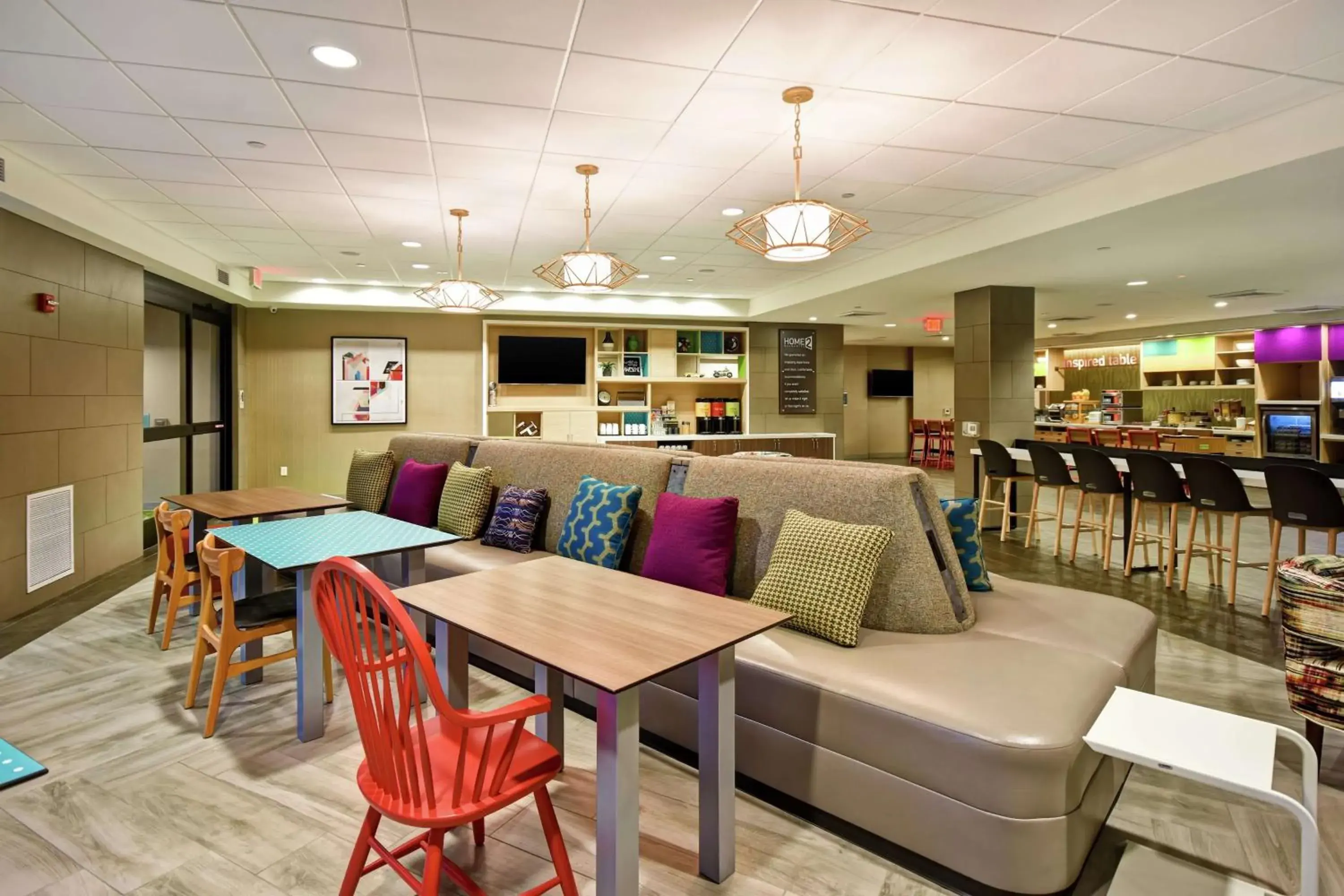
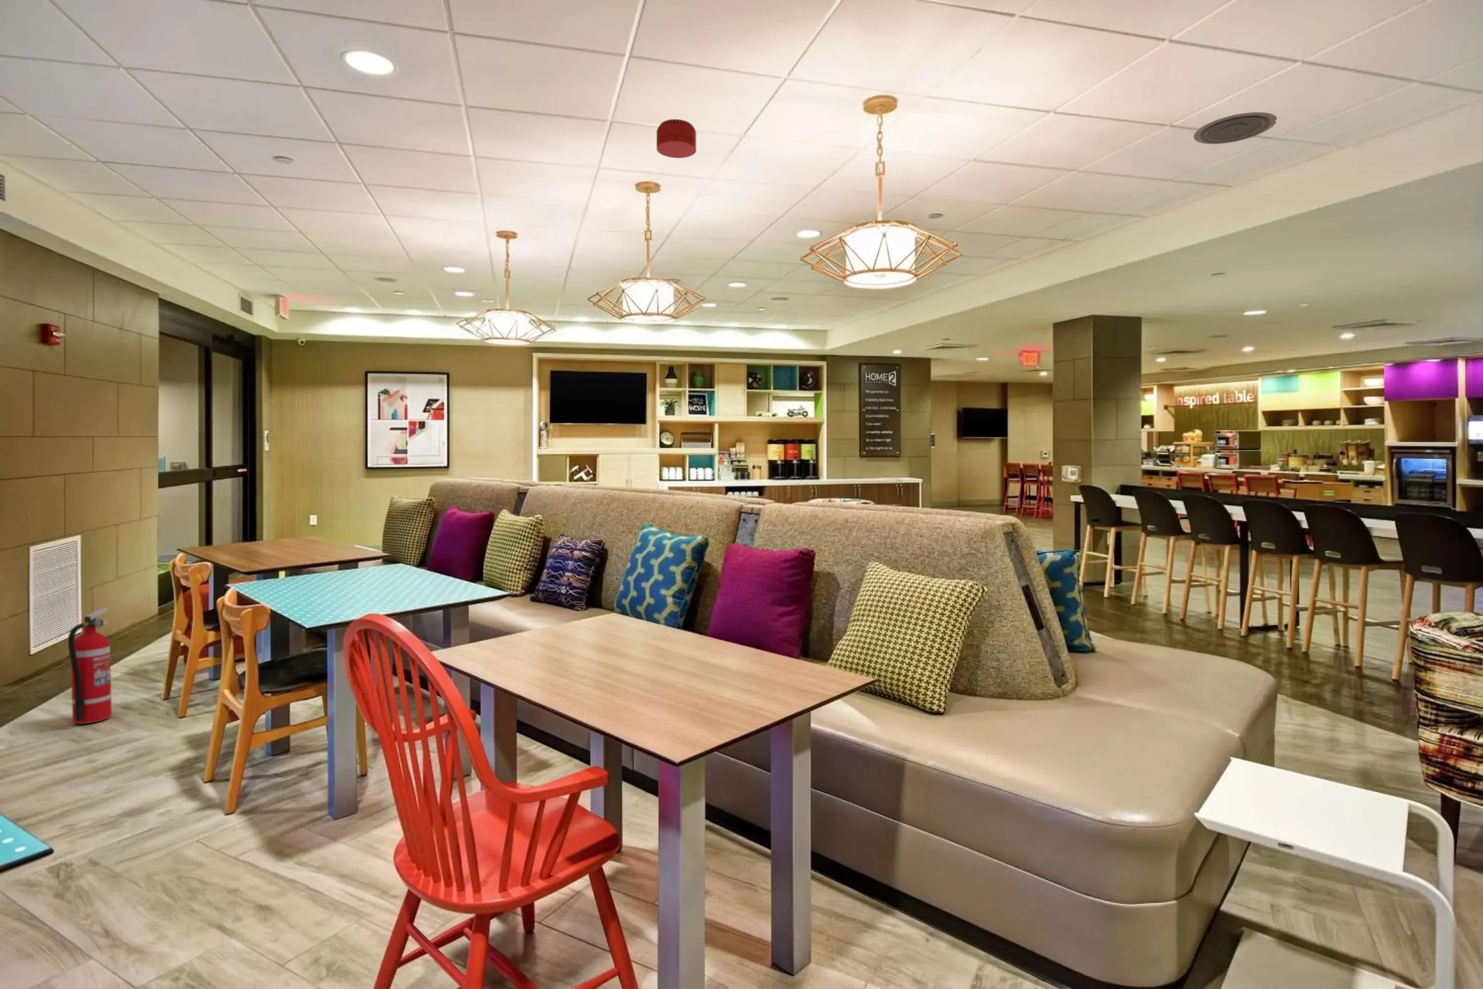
+ smoke detector [655,119,697,159]
+ recessed light [1193,111,1278,145]
+ fire extinguisher [67,607,113,724]
